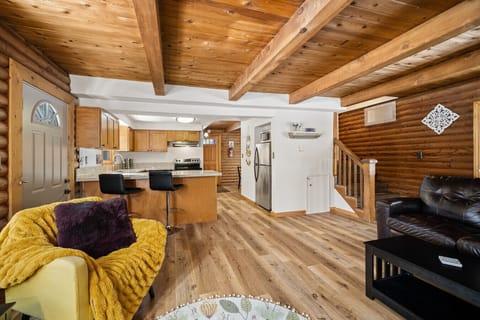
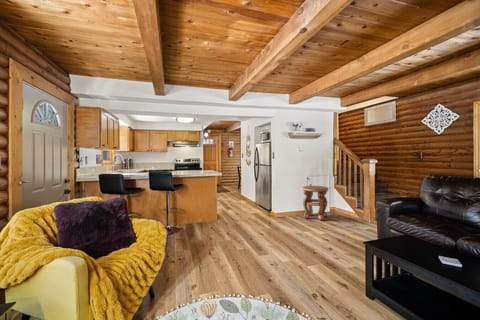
+ side table [301,185,330,221]
